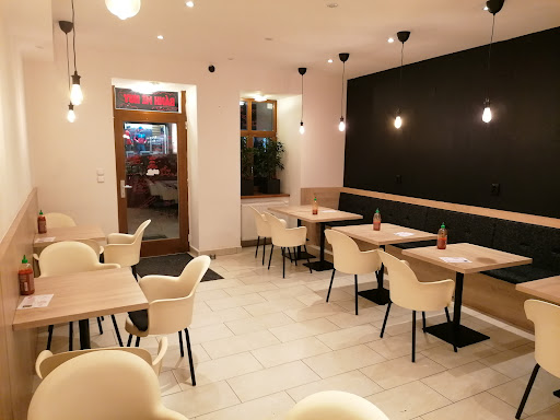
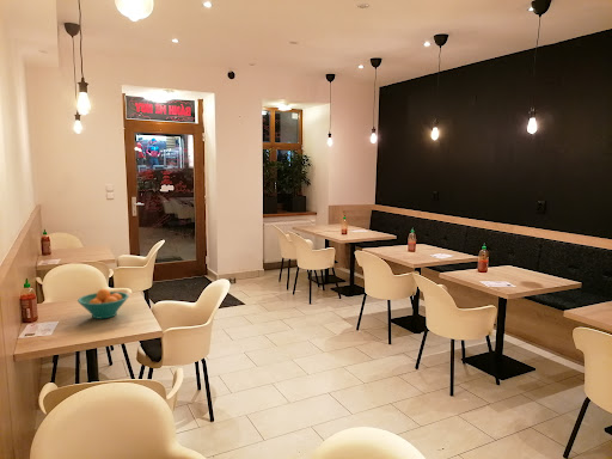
+ fruit bowl [76,288,130,320]
